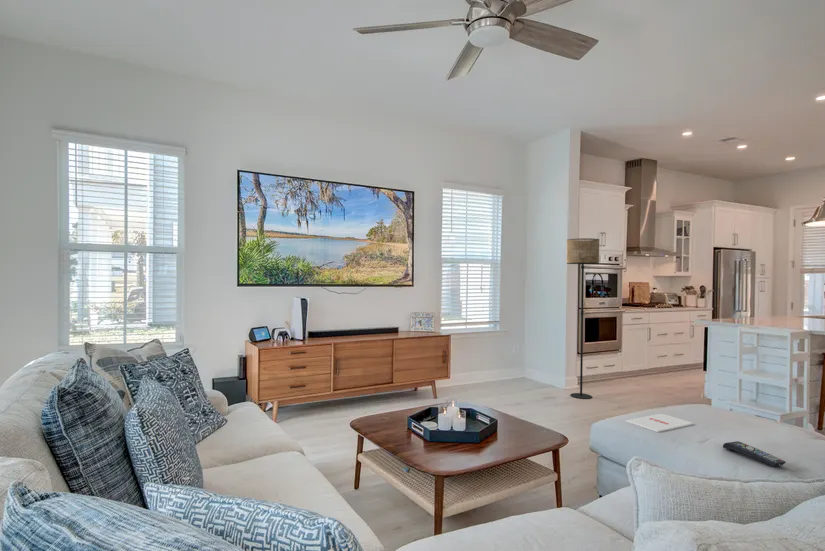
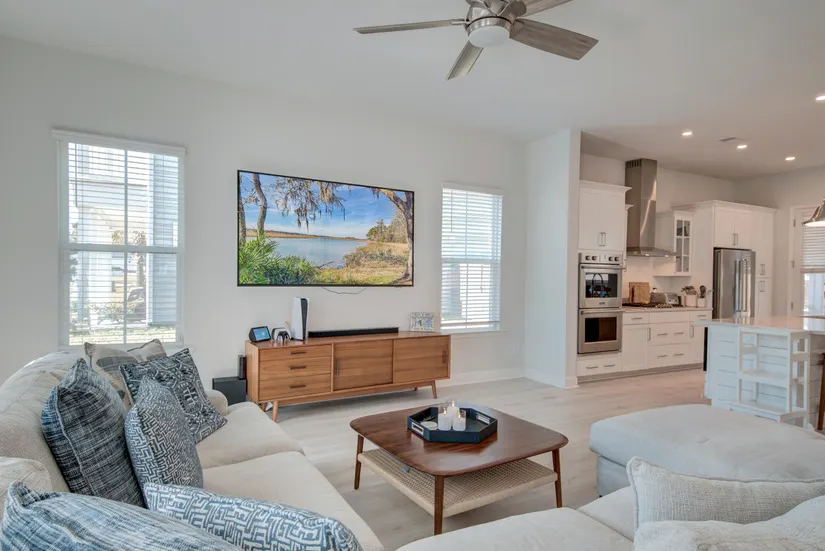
- magazine [625,413,695,433]
- remote control [722,440,787,467]
- floor lamp [566,237,600,400]
